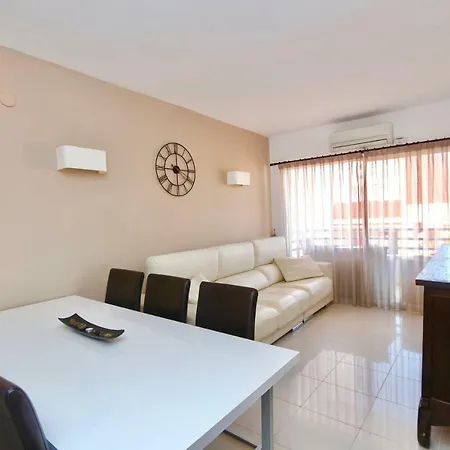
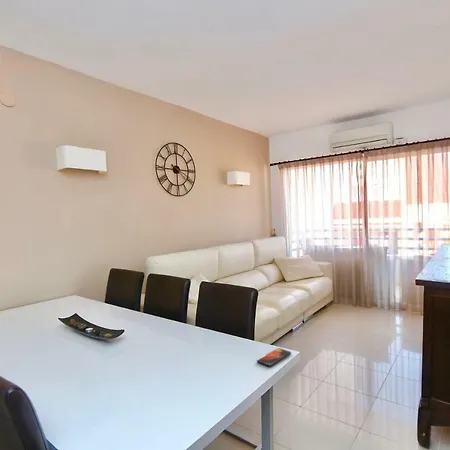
+ smartphone [256,347,292,368]
